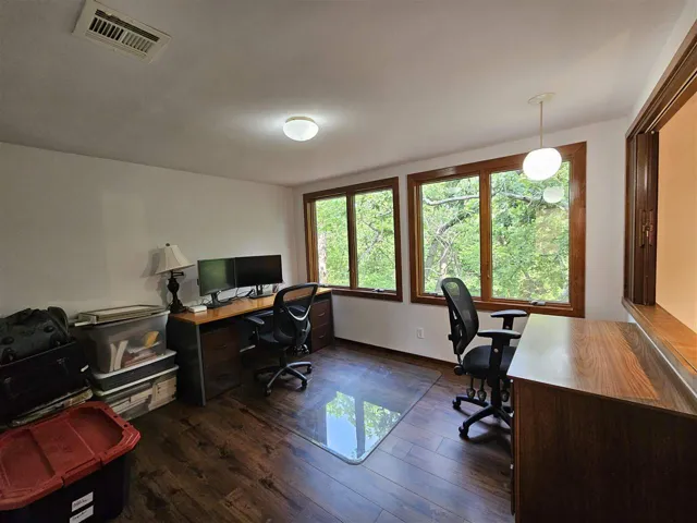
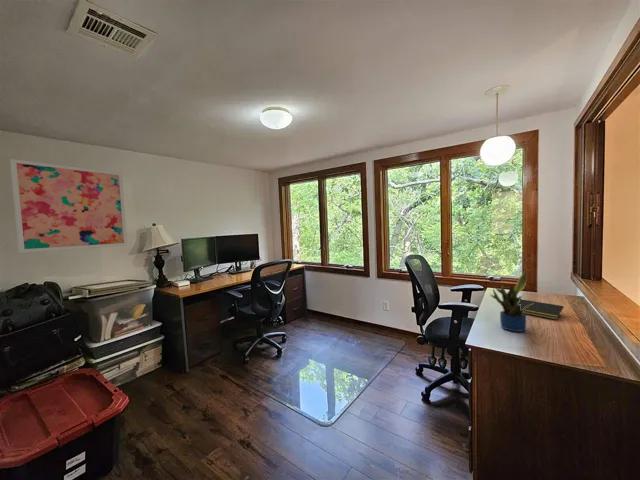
+ potted plant [489,269,534,333]
+ wall art [9,158,128,254]
+ notepad [518,298,564,321]
